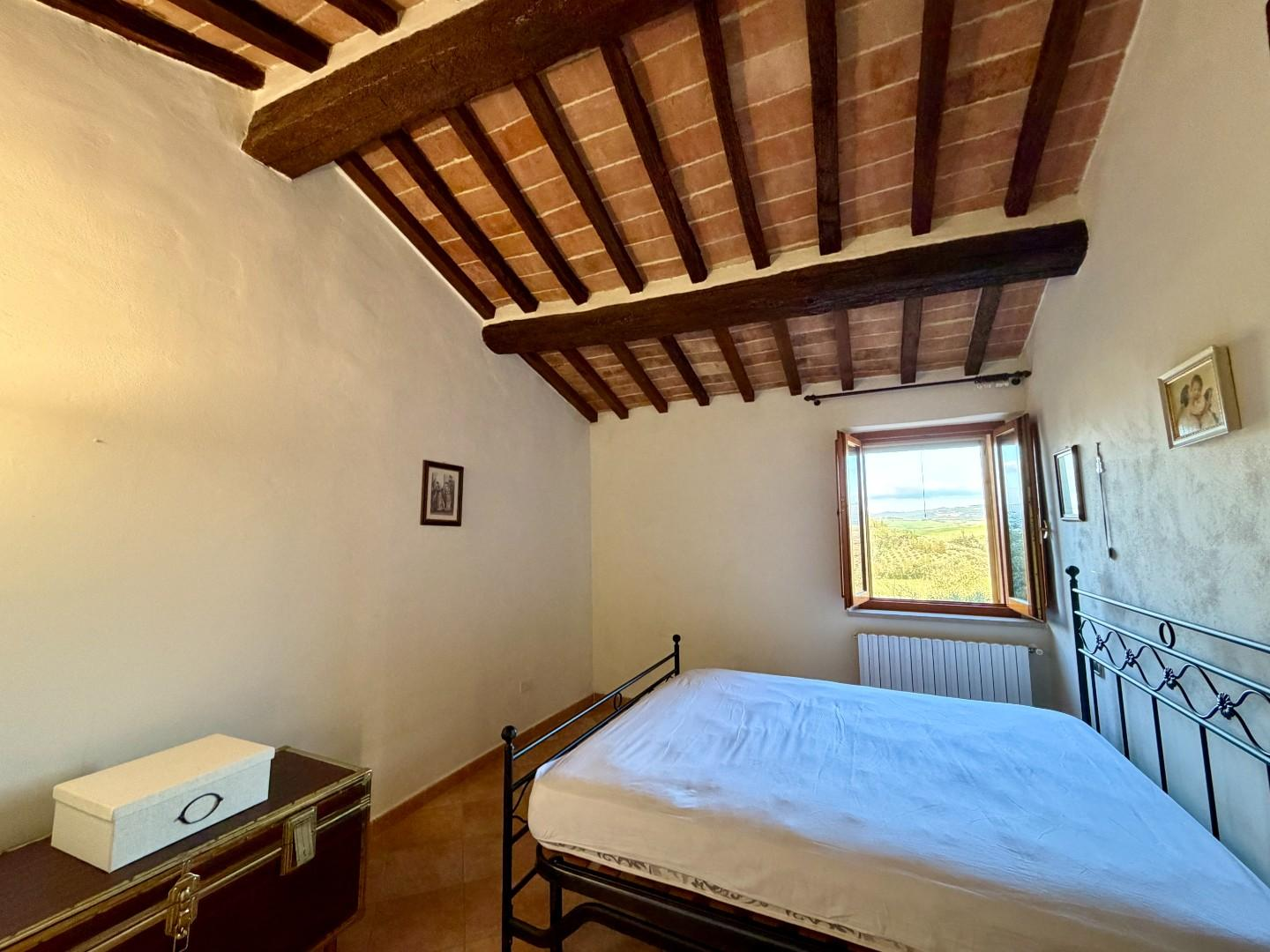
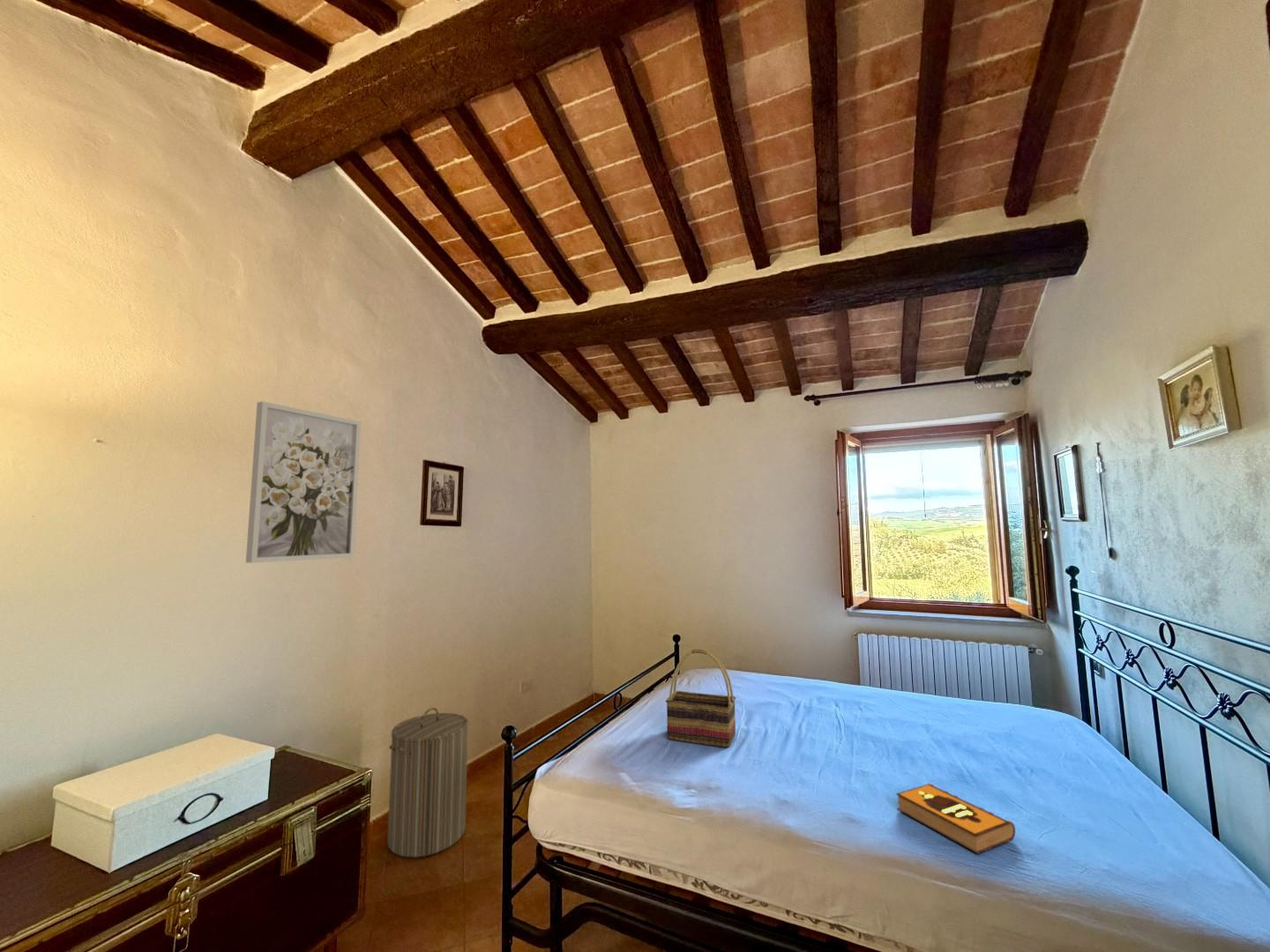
+ laundry hamper [386,707,469,859]
+ hardback book [895,783,1016,855]
+ woven basket [665,649,736,748]
+ wall art [245,400,362,564]
